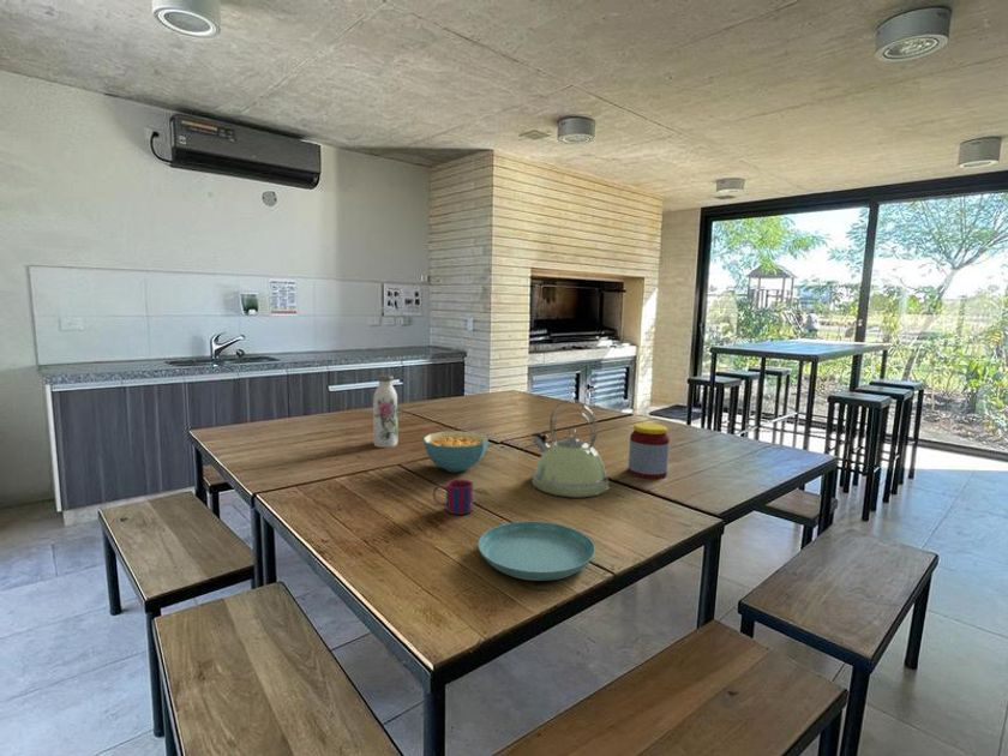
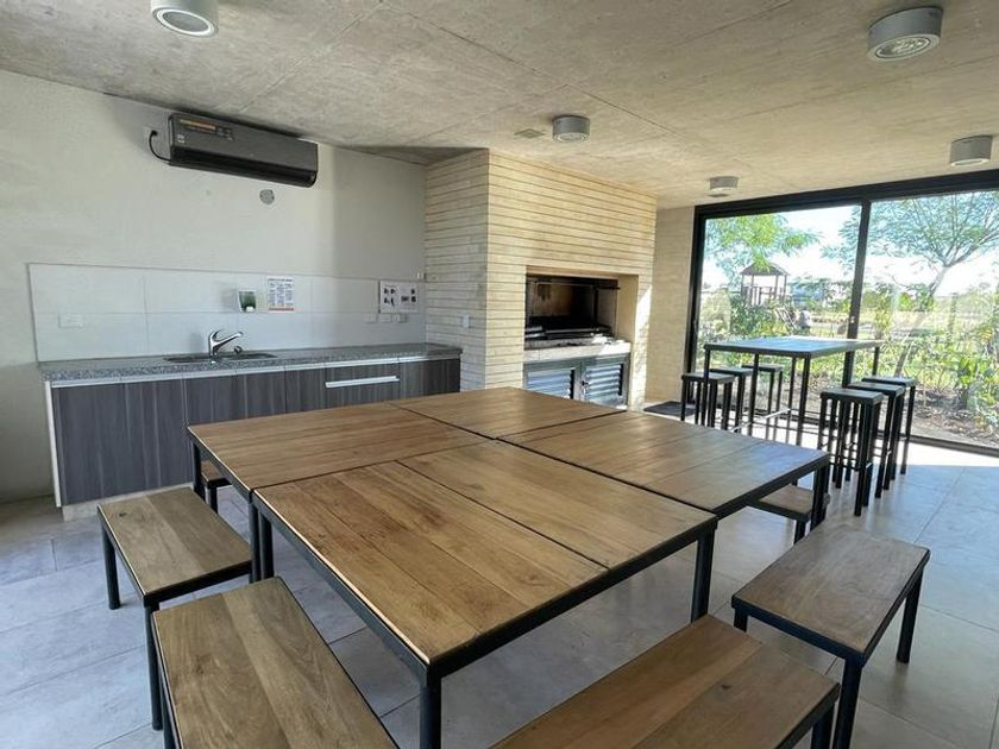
- water bottle [372,374,398,449]
- saucer [478,521,596,582]
- kettle [530,398,610,499]
- jar [628,421,671,480]
- mug [432,479,474,516]
- cereal bowl [422,430,490,473]
